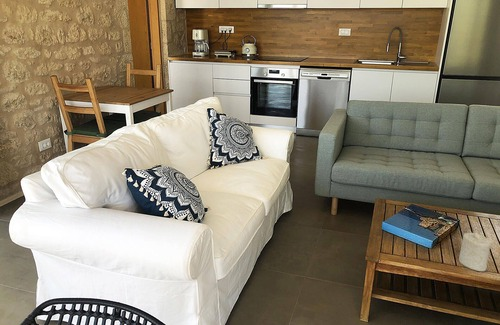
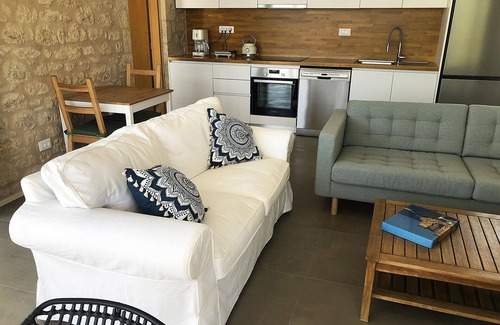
- candle [458,231,492,272]
